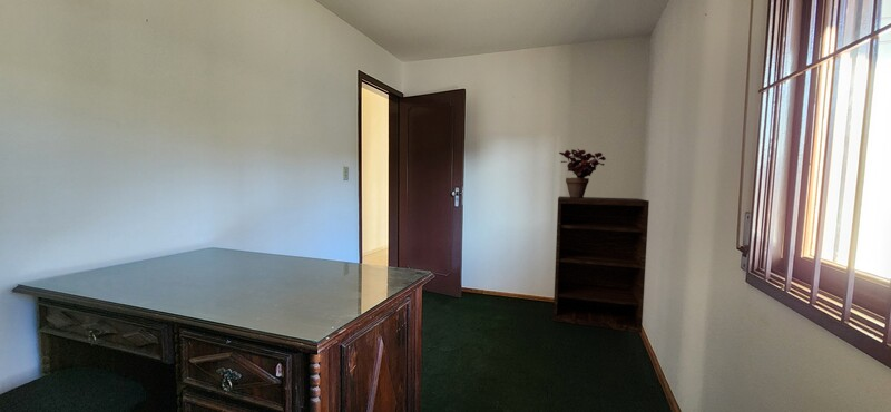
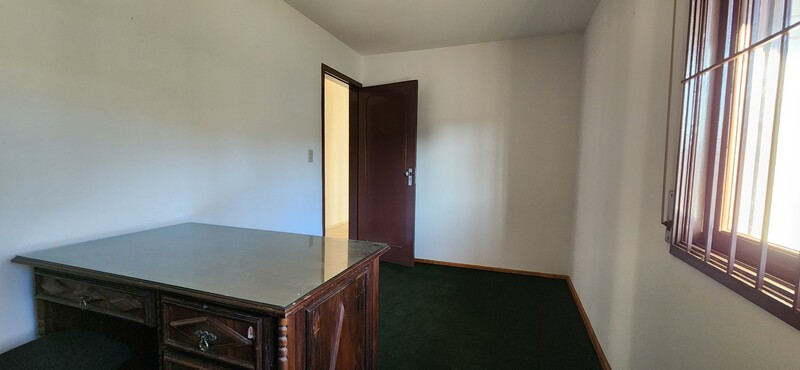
- potted plant [558,148,607,198]
- shelving unit [552,195,650,334]
